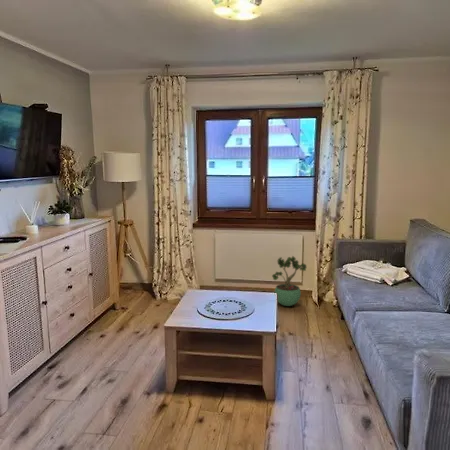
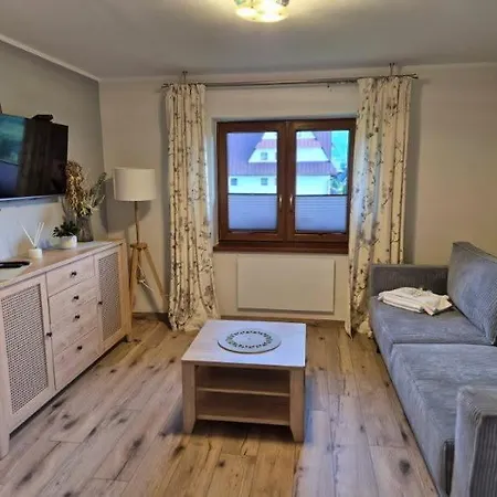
- potted plant [271,255,307,307]
